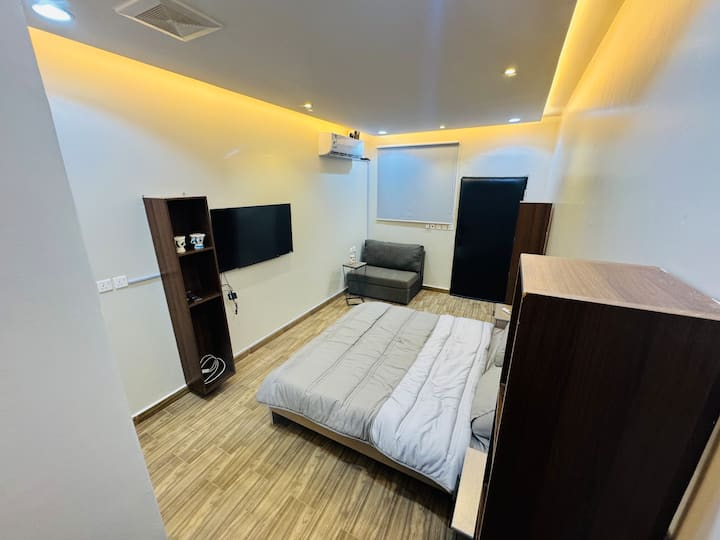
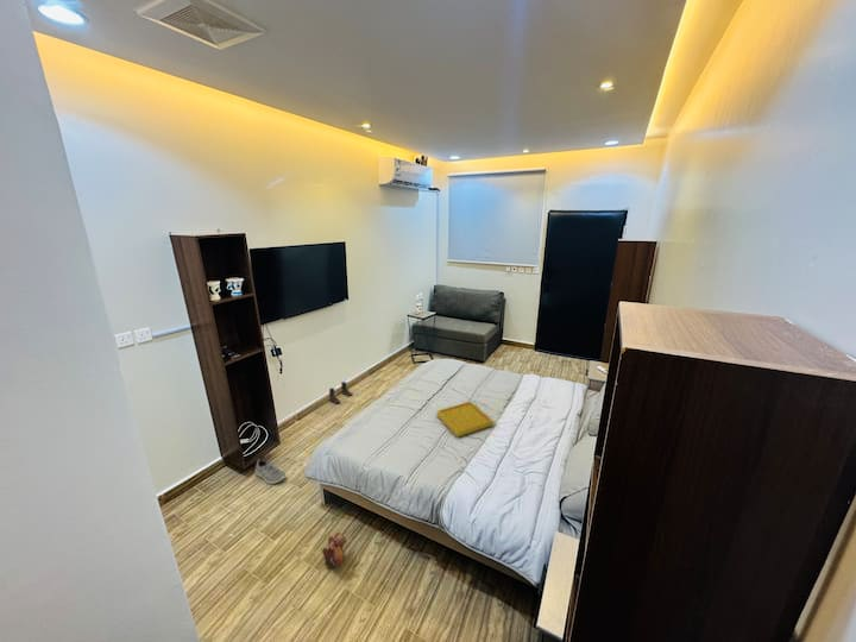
+ boots [328,380,354,404]
+ sneaker [254,458,287,485]
+ plush toy [321,531,348,571]
+ serving tray [435,401,495,438]
